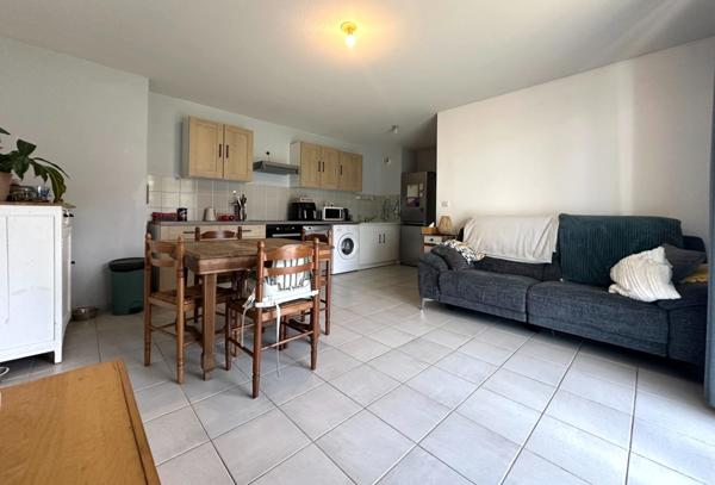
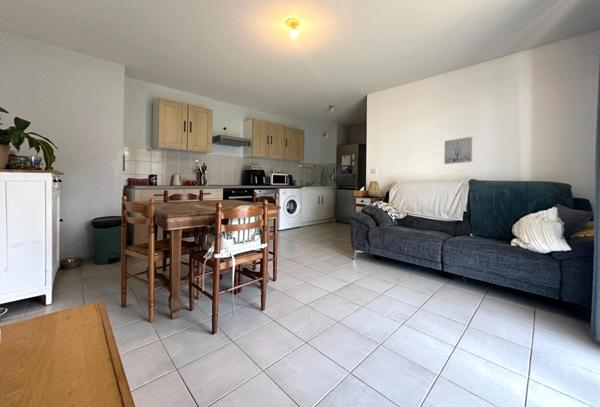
+ wall art [443,136,473,165]
